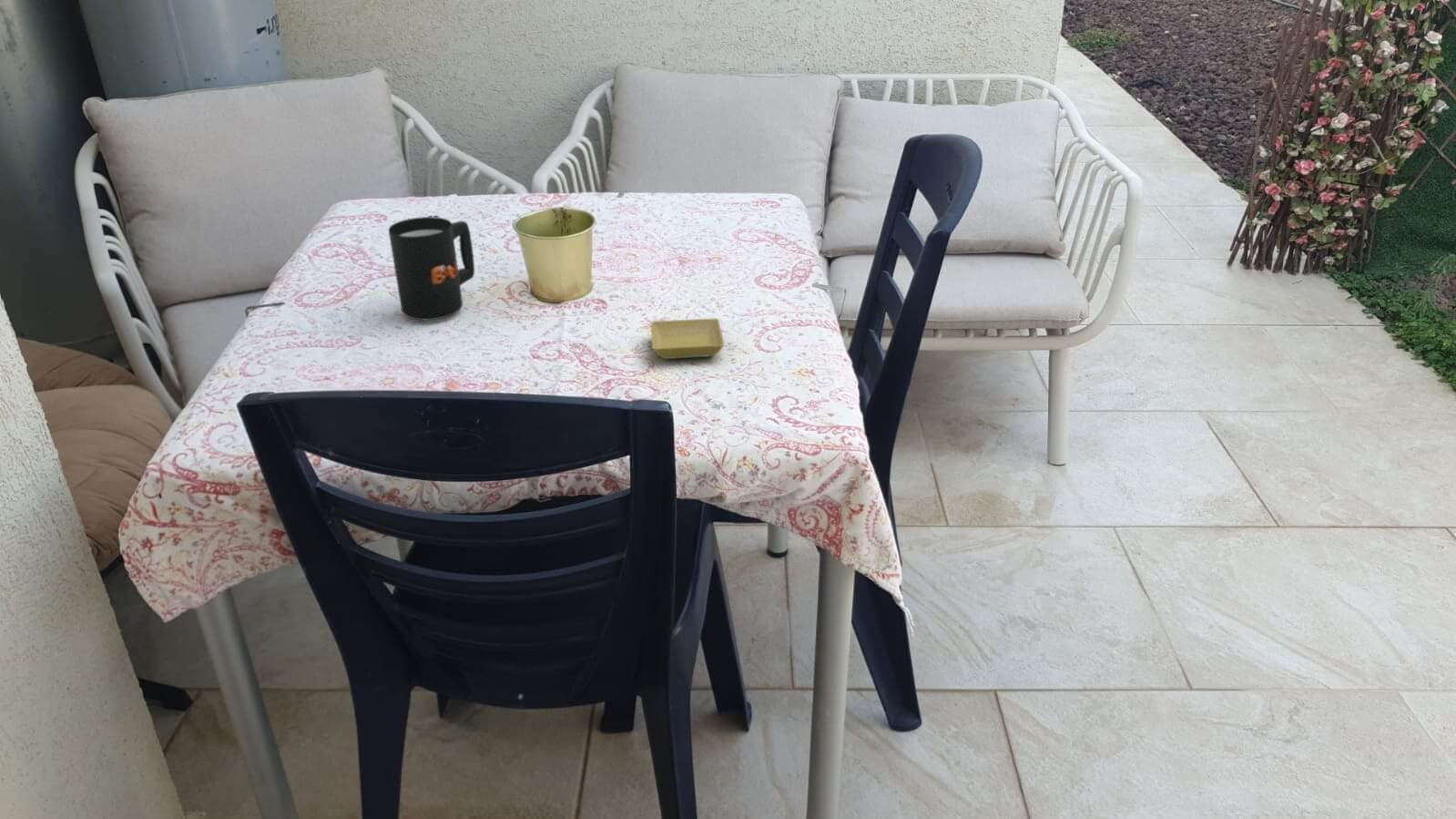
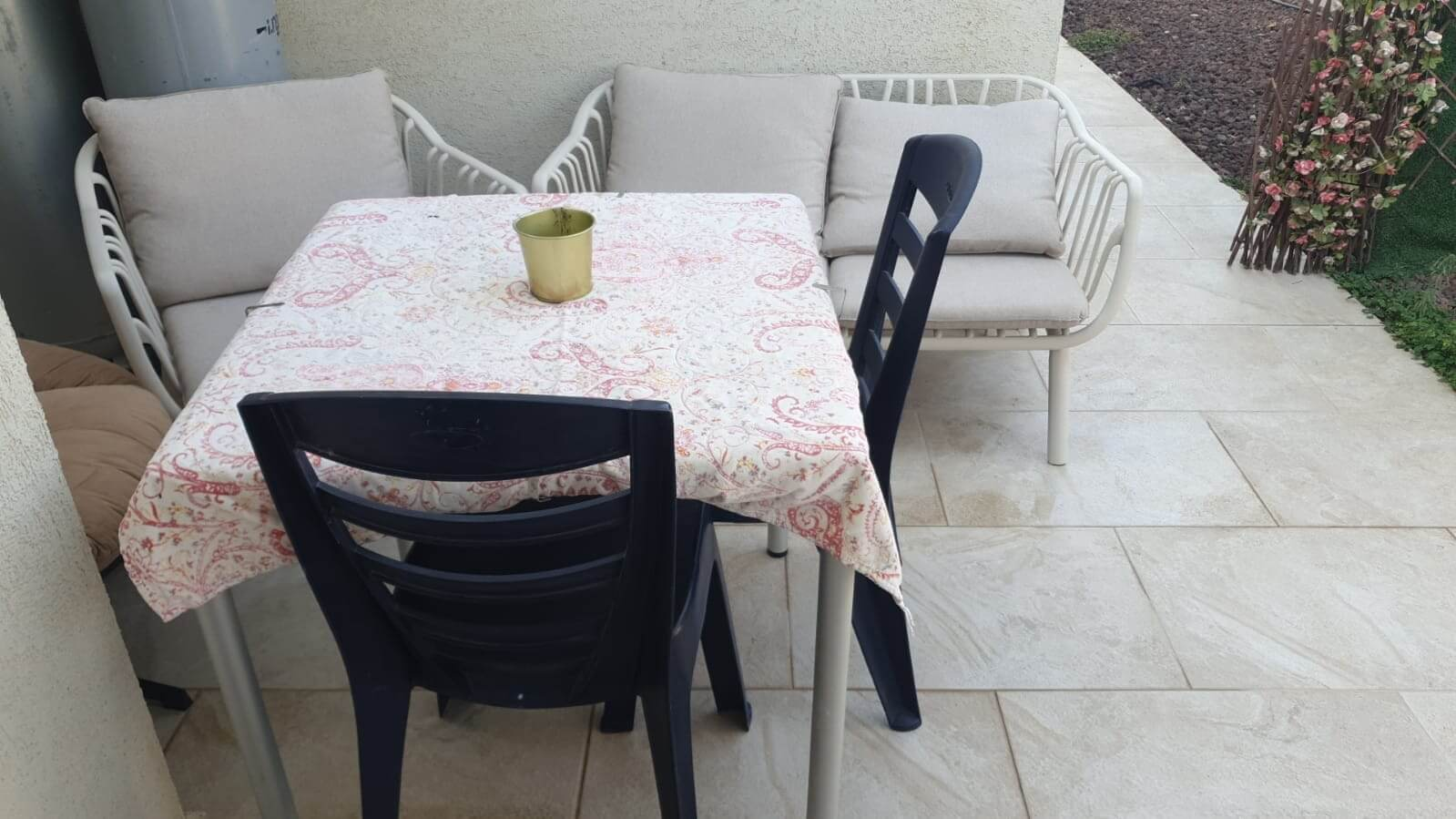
- saucer [649,318,725,360]
- mug [388,216,475,321]
